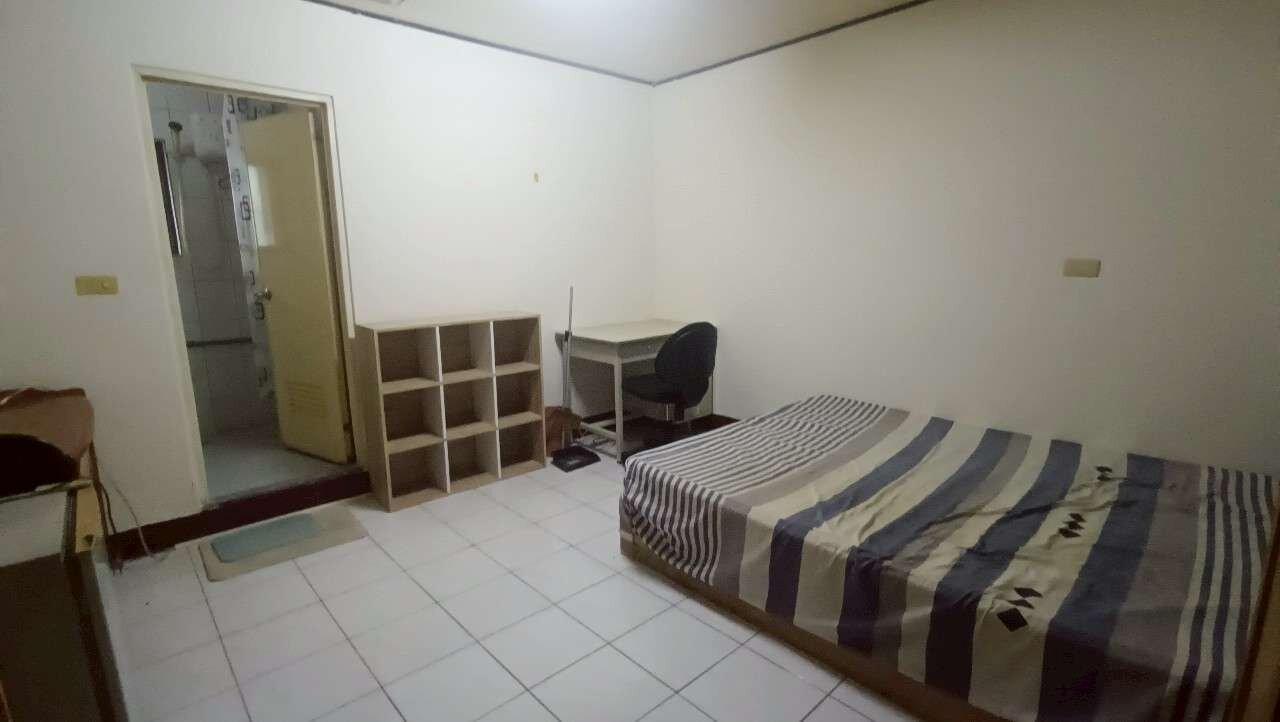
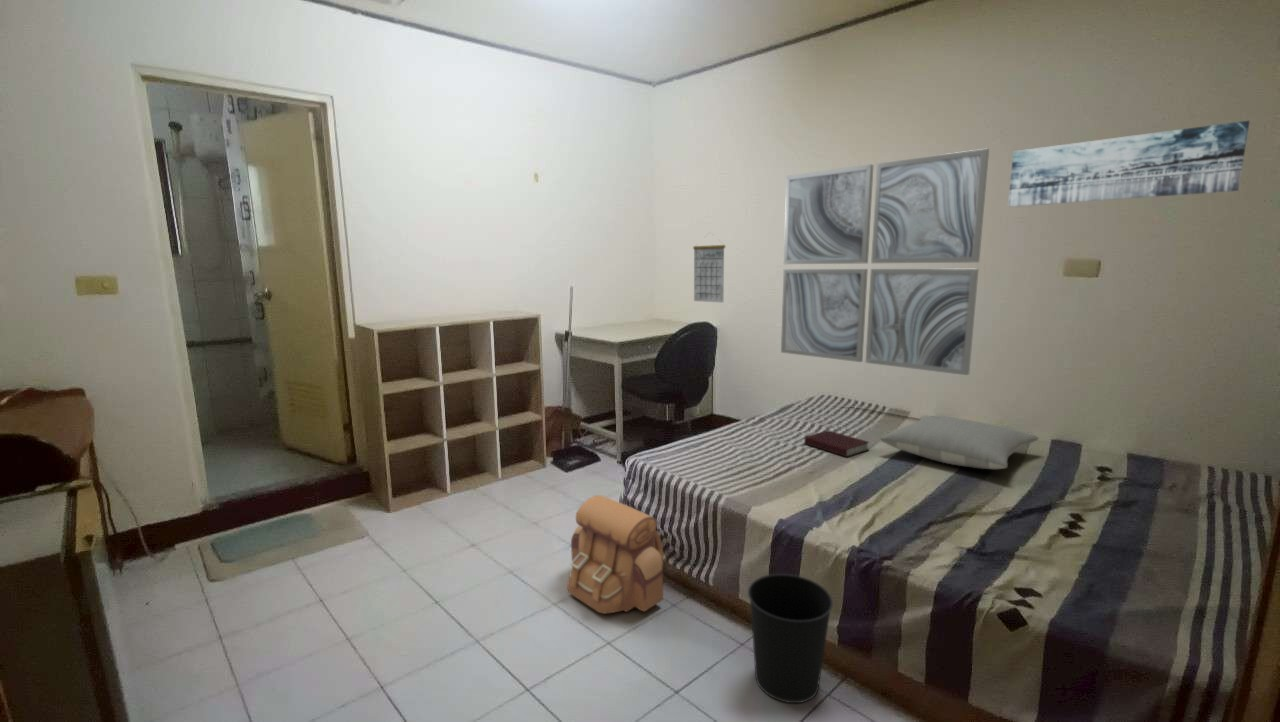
+ pillow [879,415,1040,470]
+ wastebasket [747,573,834,704]
+ backpack [566,494,664,615]
+ calendar [692,231,726,304]
+ wall art [1007,120,1251,208]
+ wall art [780,147,990,376]
+ book [804,430,870,458]
